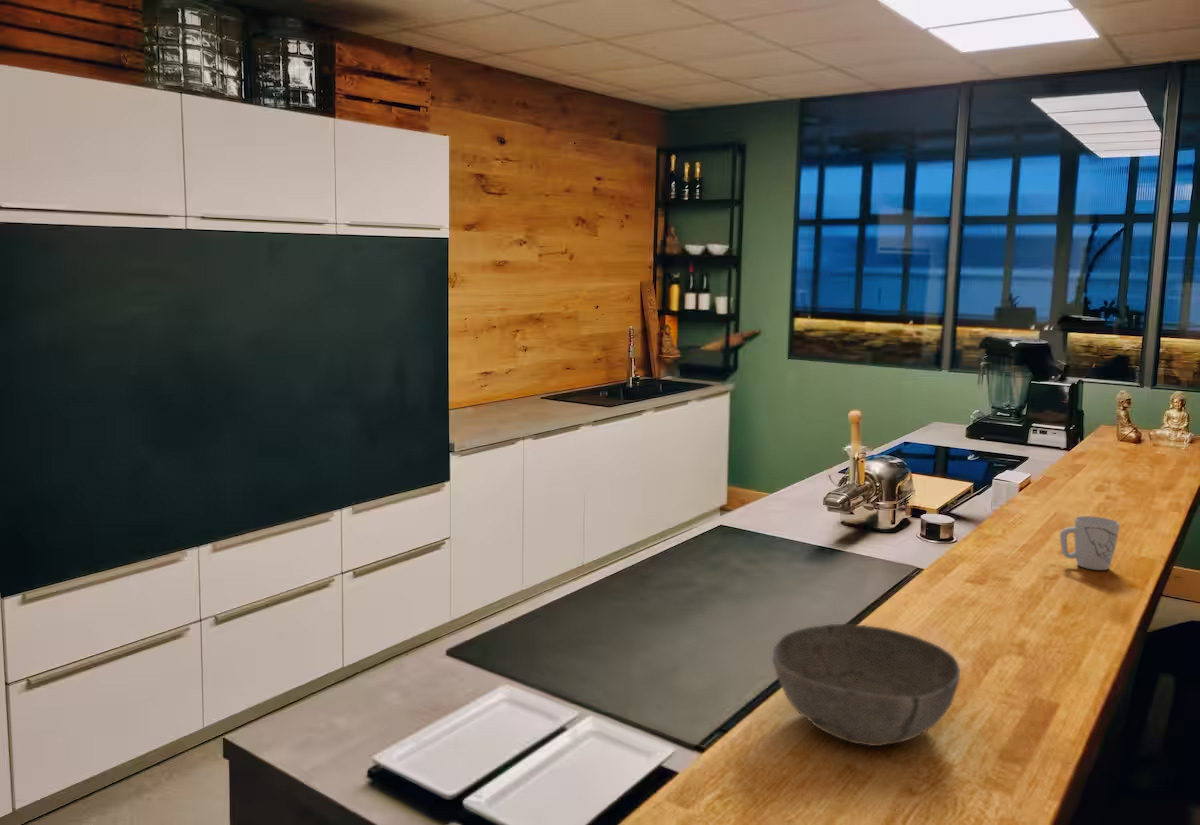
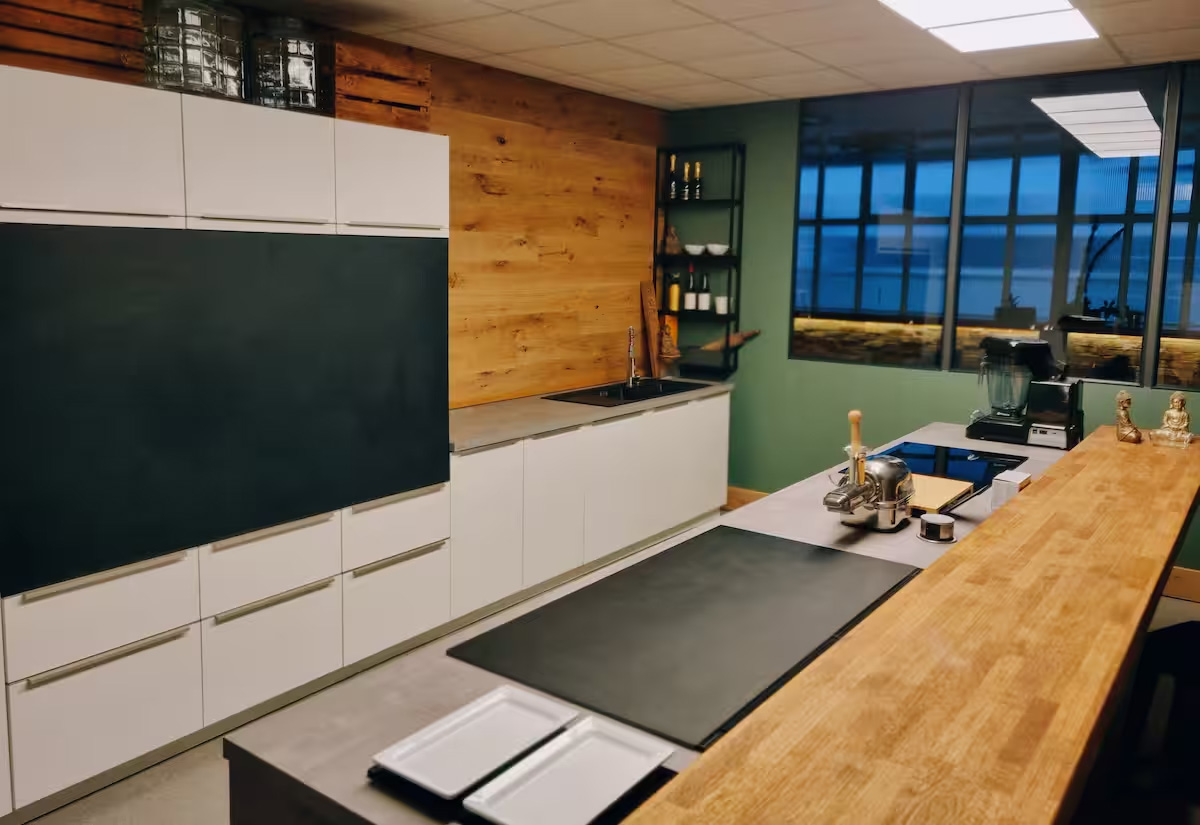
- mug [1059,515,1120,571]
- bowl [772,623,961,747]
